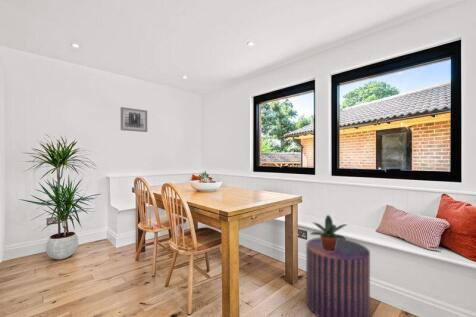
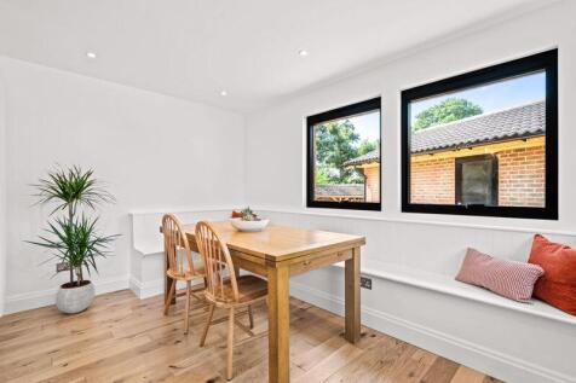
- potted plant [309,214,349,251]
- stool [305,237,371,317]
- wall art [120,106,148,133]
